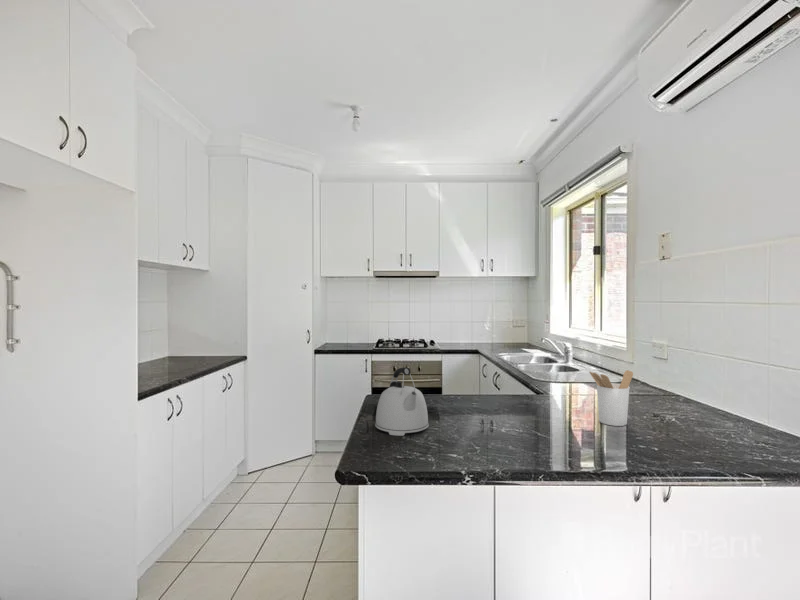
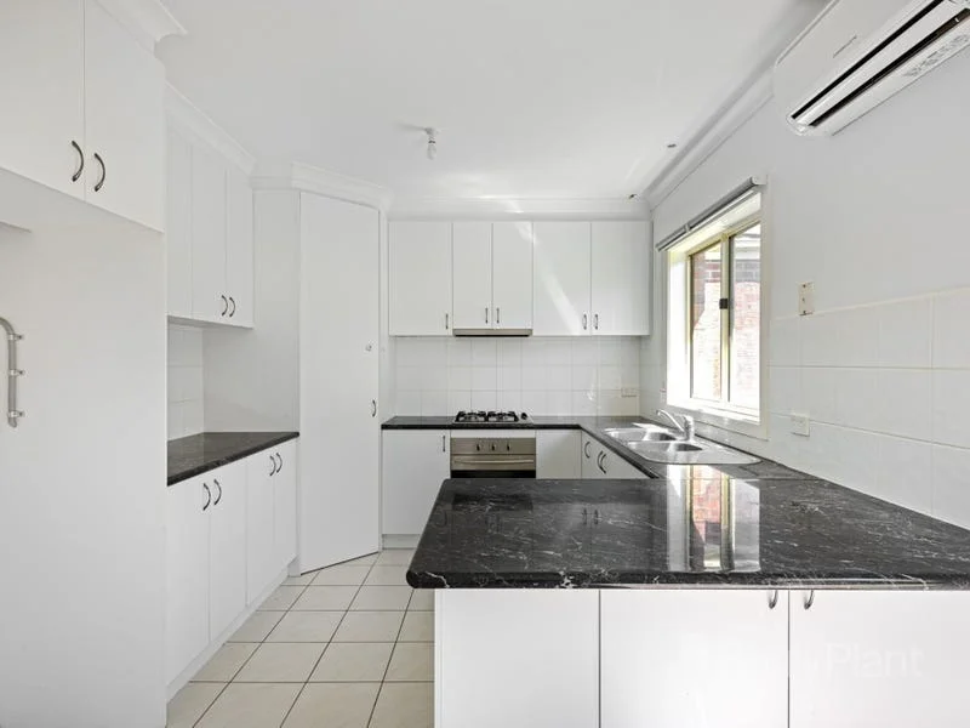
- utensil holder [588,369,634,427]
- kettle [374,366,430,437]
